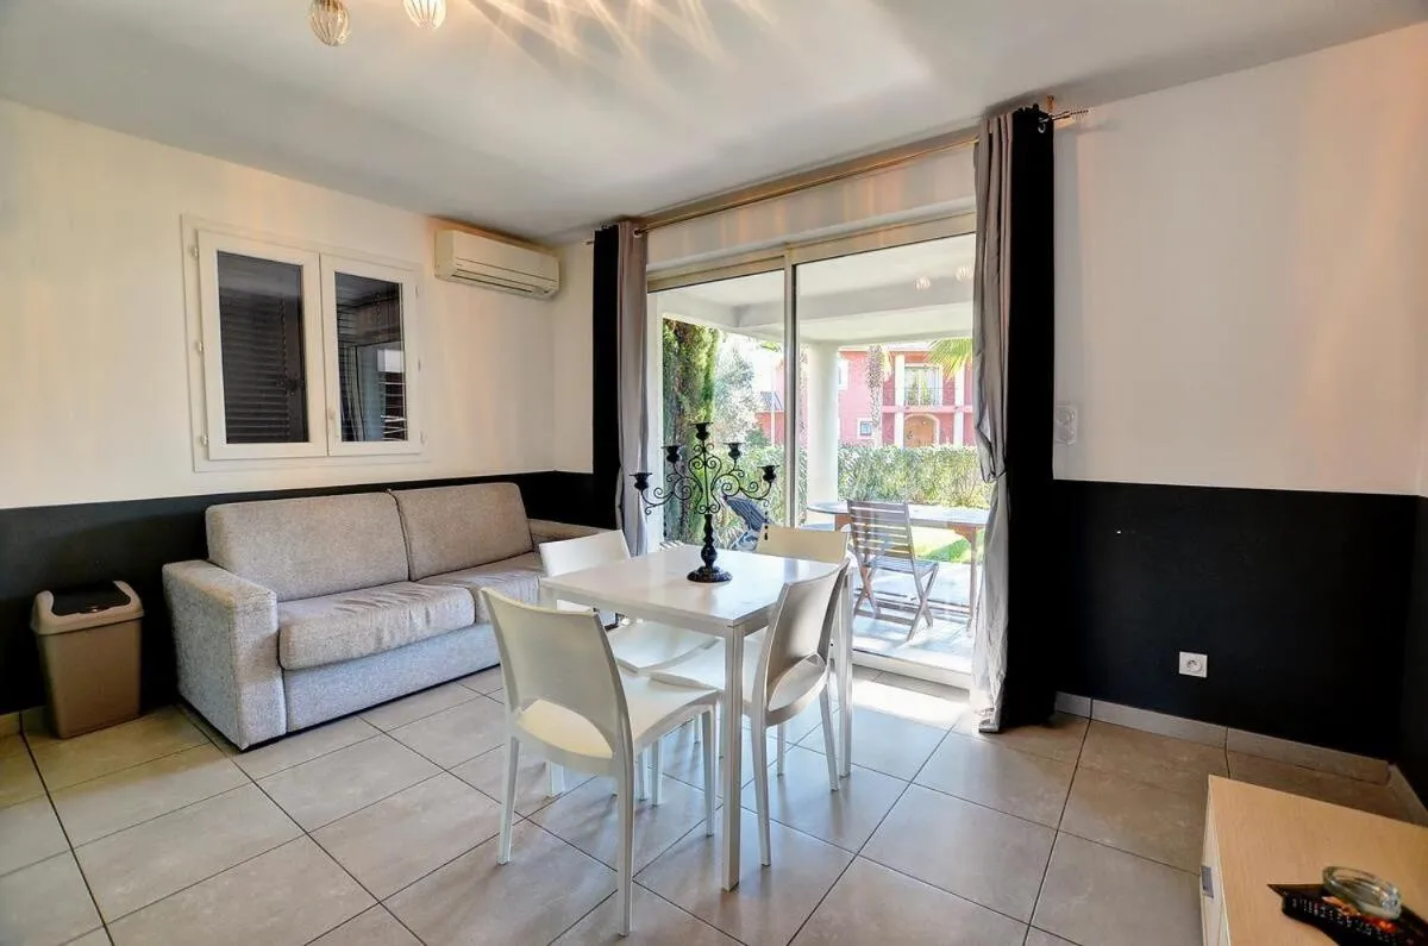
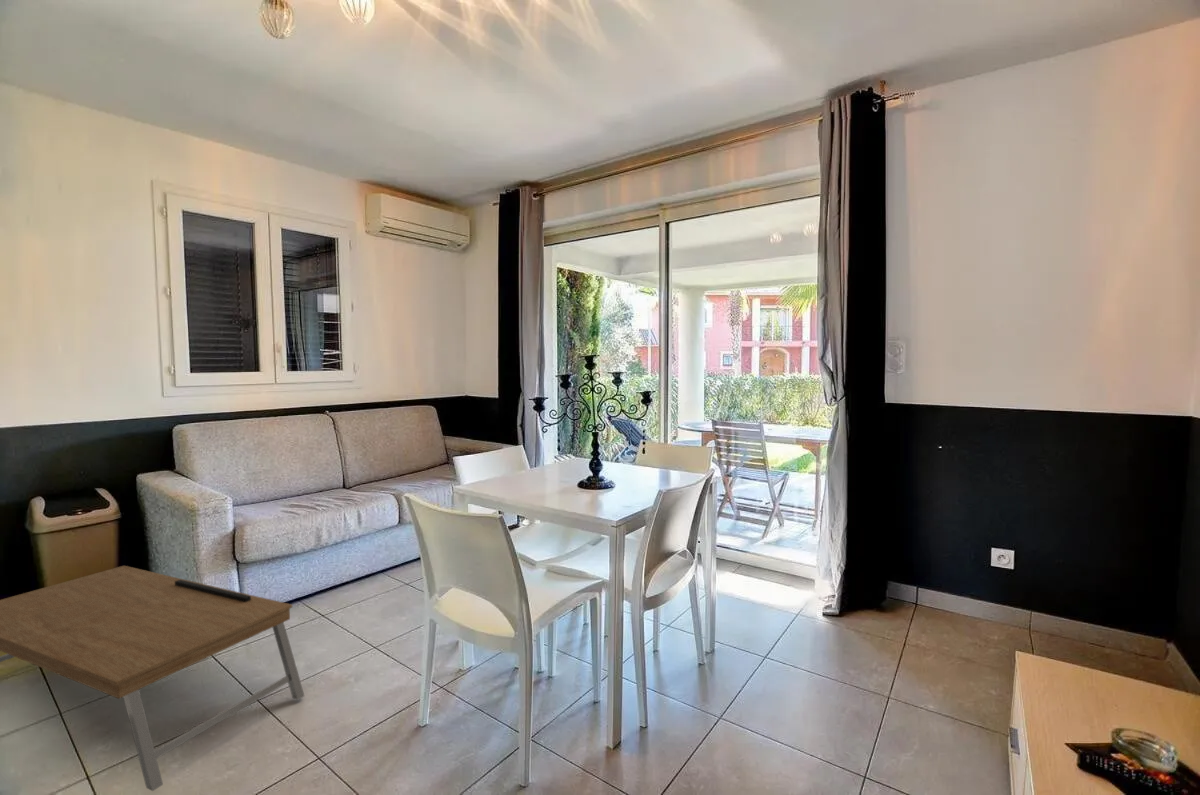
+ coffee table [0,565,305,792]
